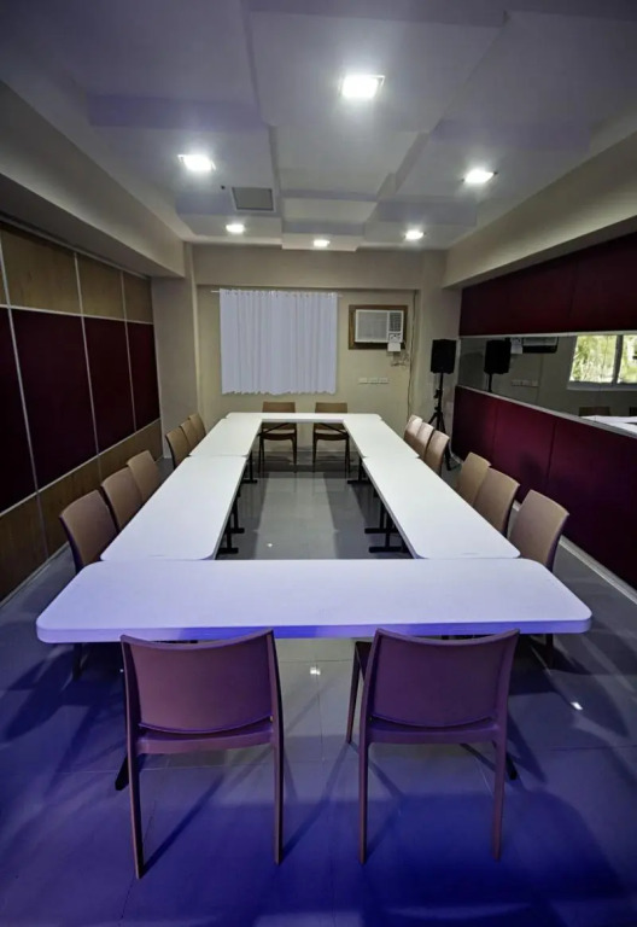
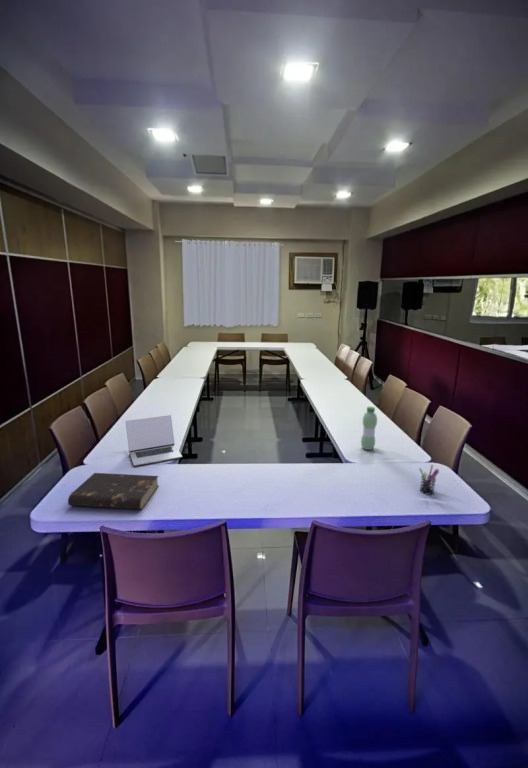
+ water bottle [360,406,378,451]
+ laptop [125,414,183,467]
+ pen holder [418,464,440,496]
+ book [67,472,160,510]
